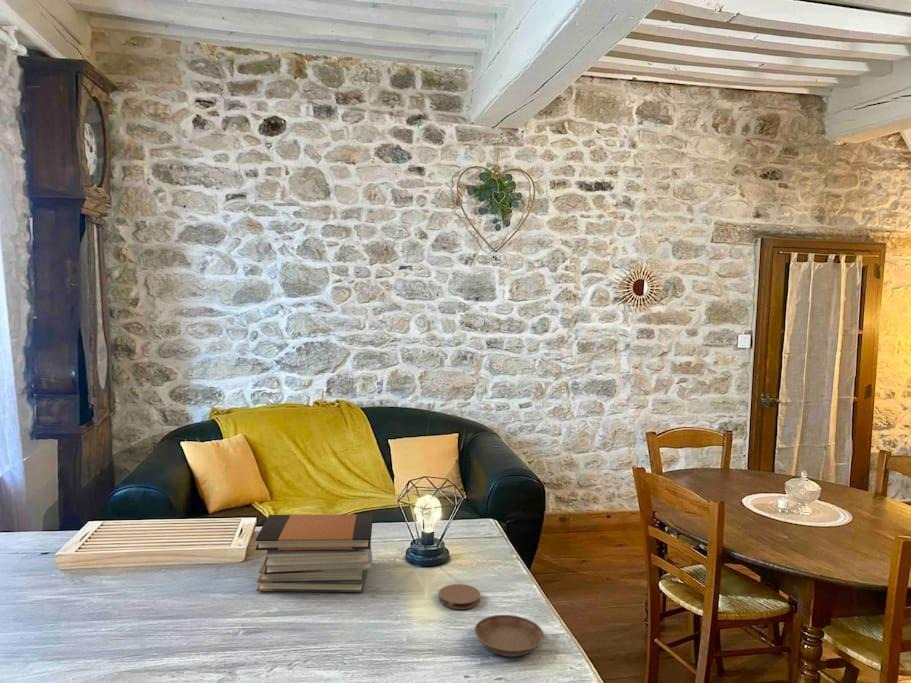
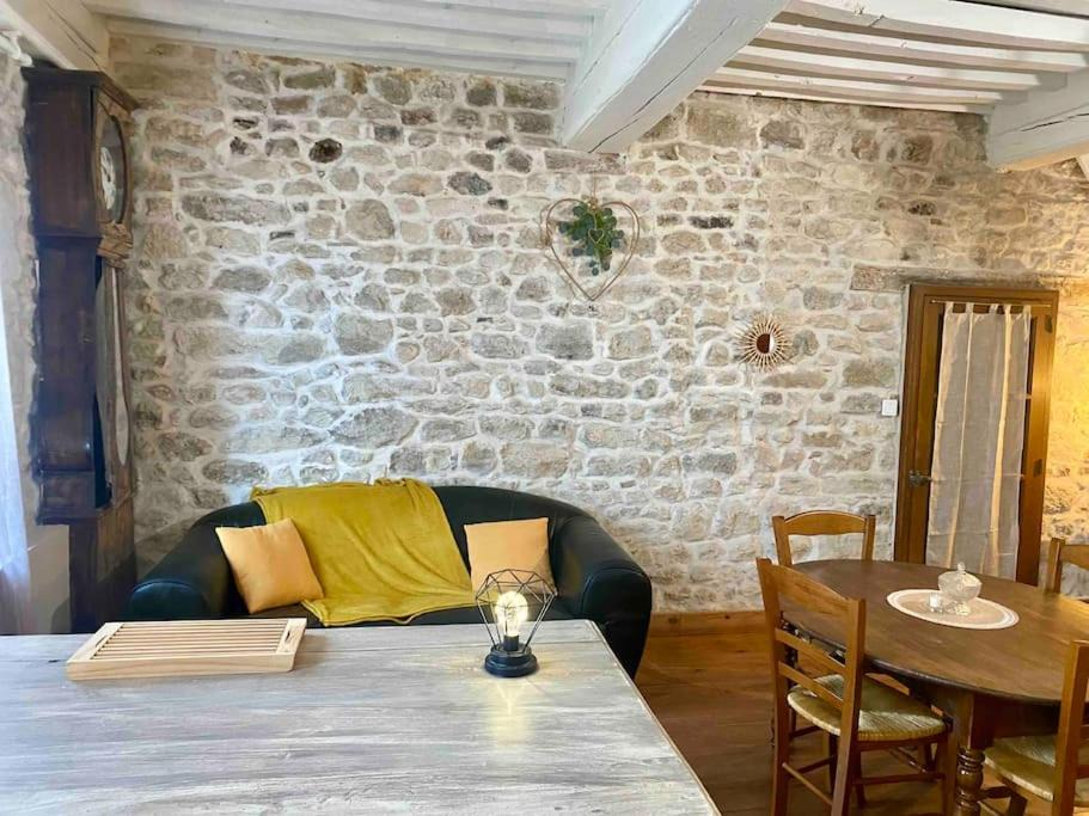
- book stack [254,513,373,593]
- saucer [473,614,545,657]
- coaster [438,583,481,610]
